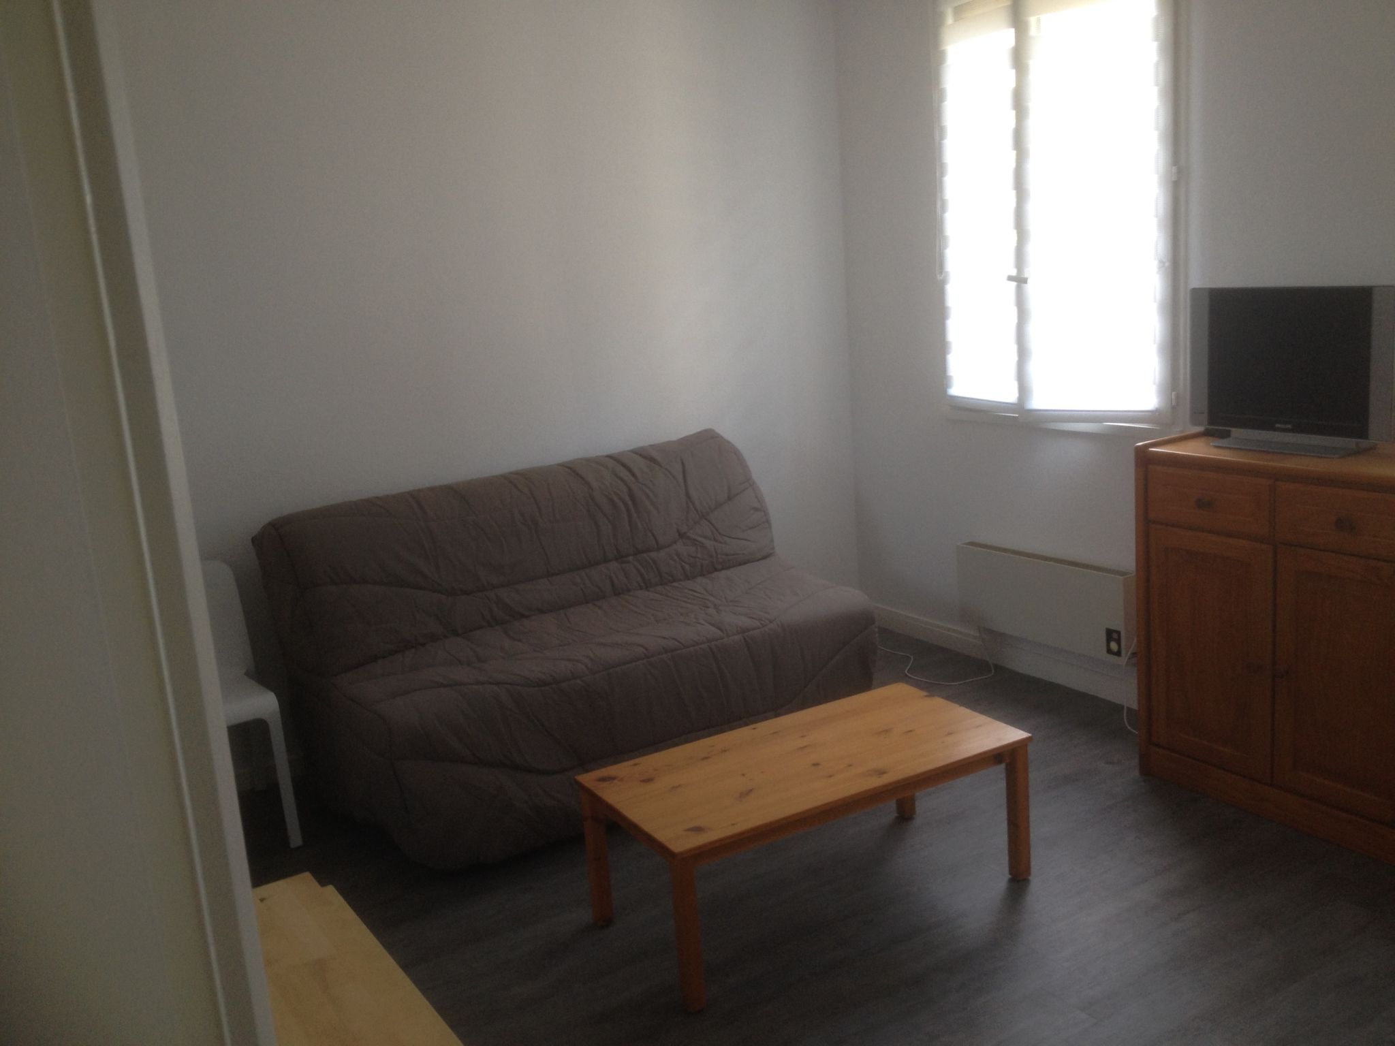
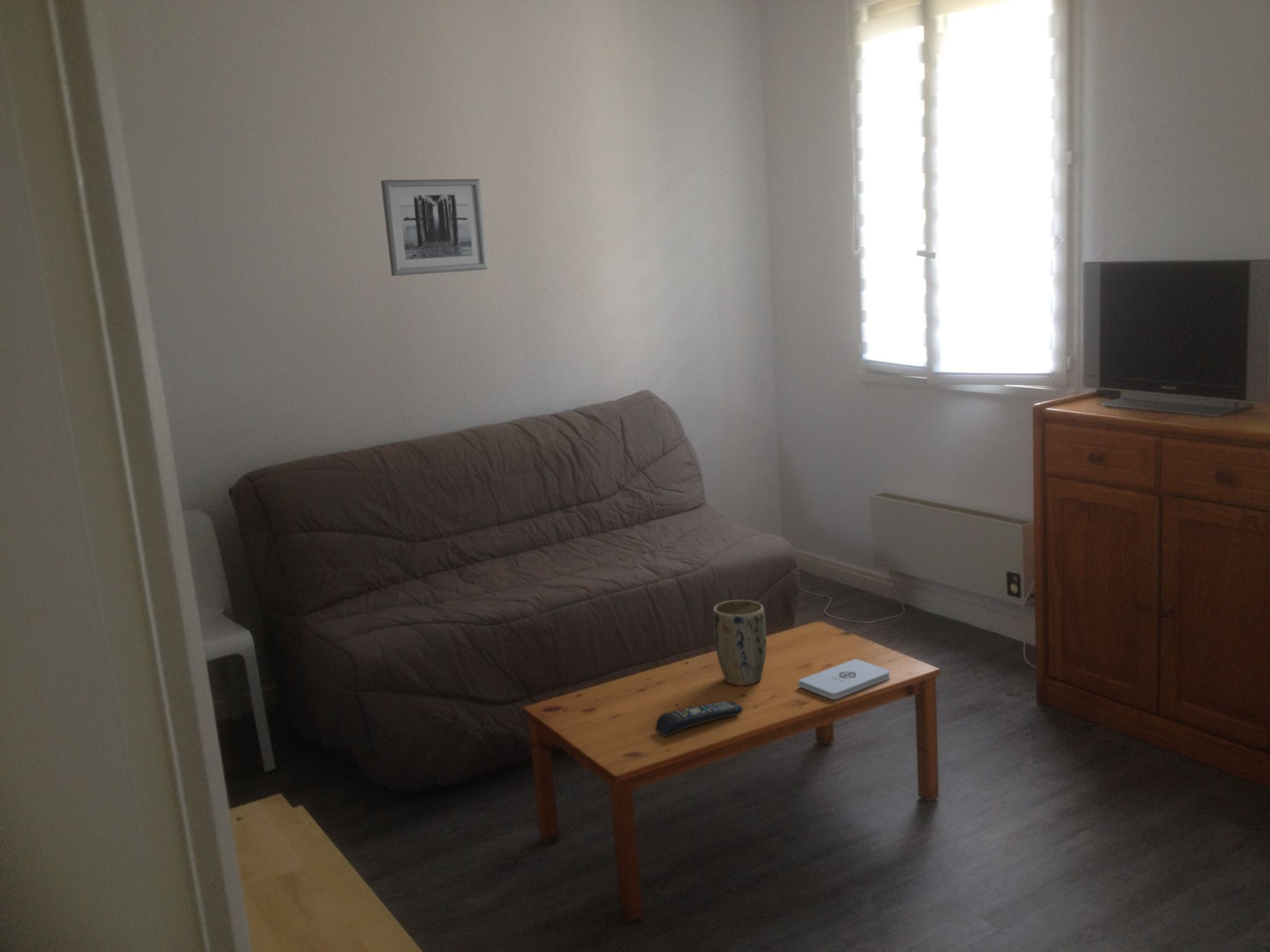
+ remote control [655,700,744,737]
+ notepad [797,658,890,700]
+ wall art [380,179,489,276]
+ plant pot [713,599,767,686]
